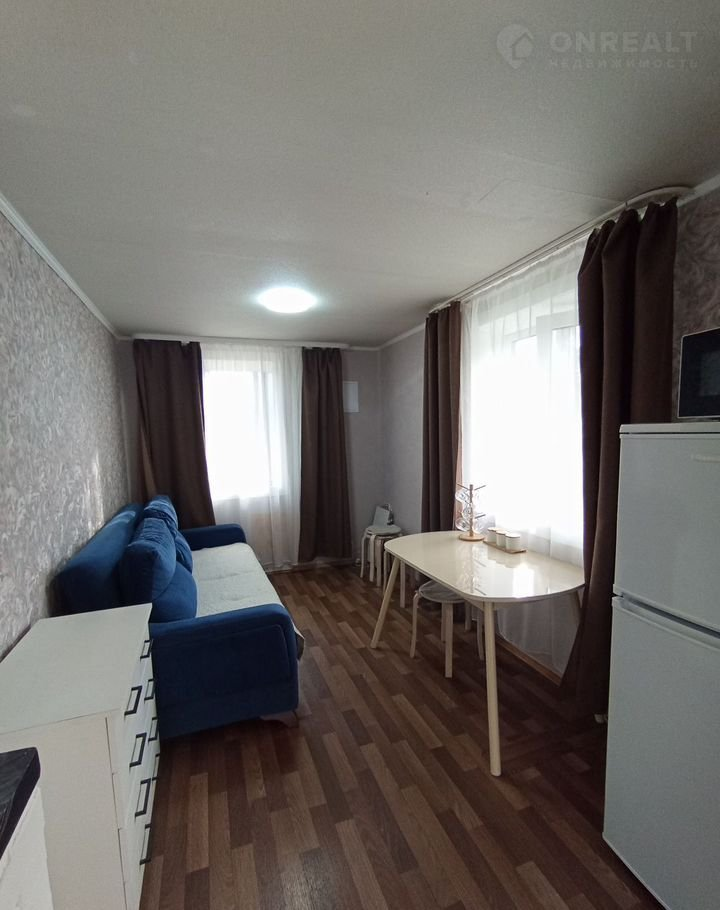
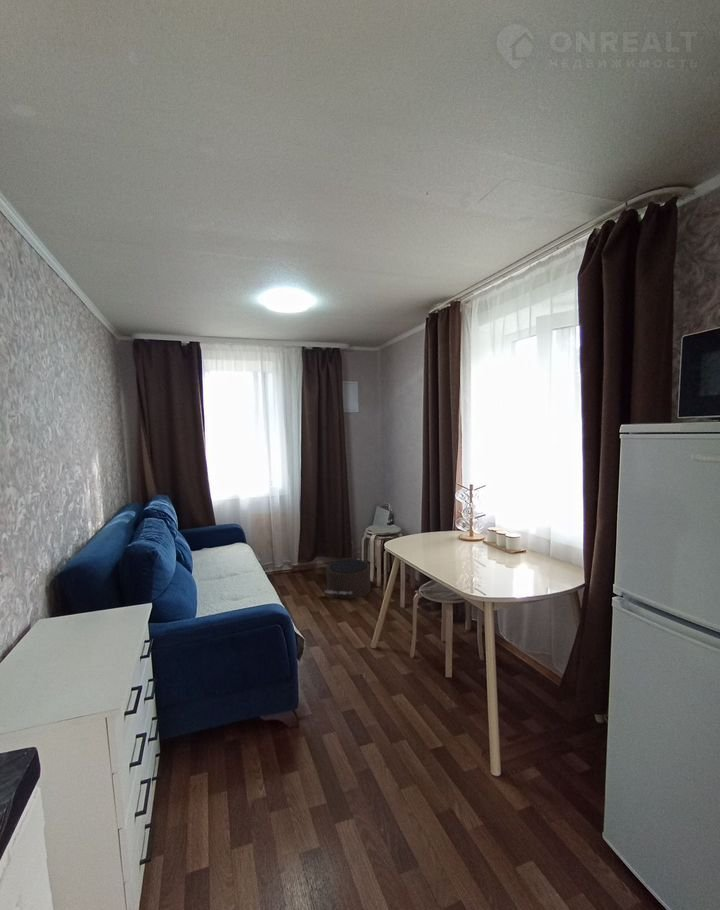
+ pouf [324,558,371,600]
